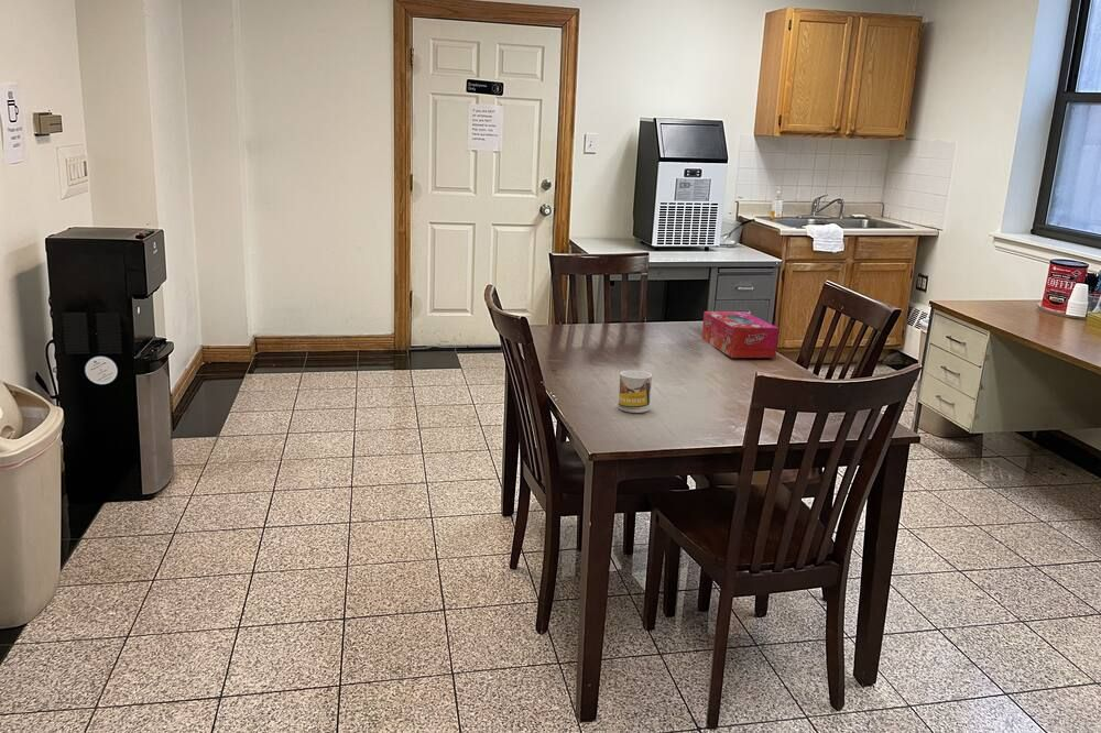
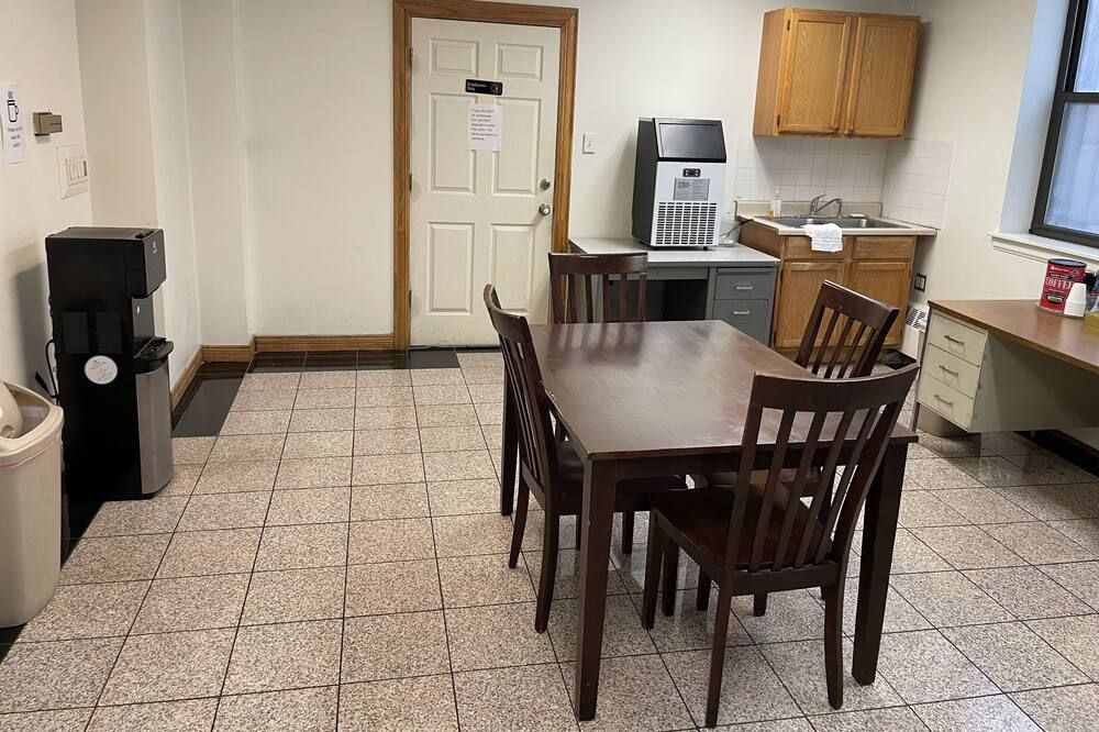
- mug [618,370,653,414]
- tissue box [701,310,780,359]
